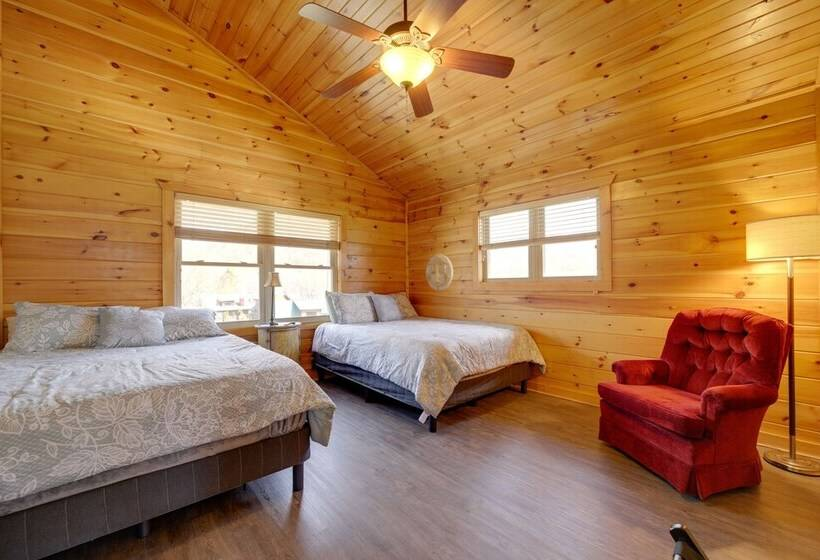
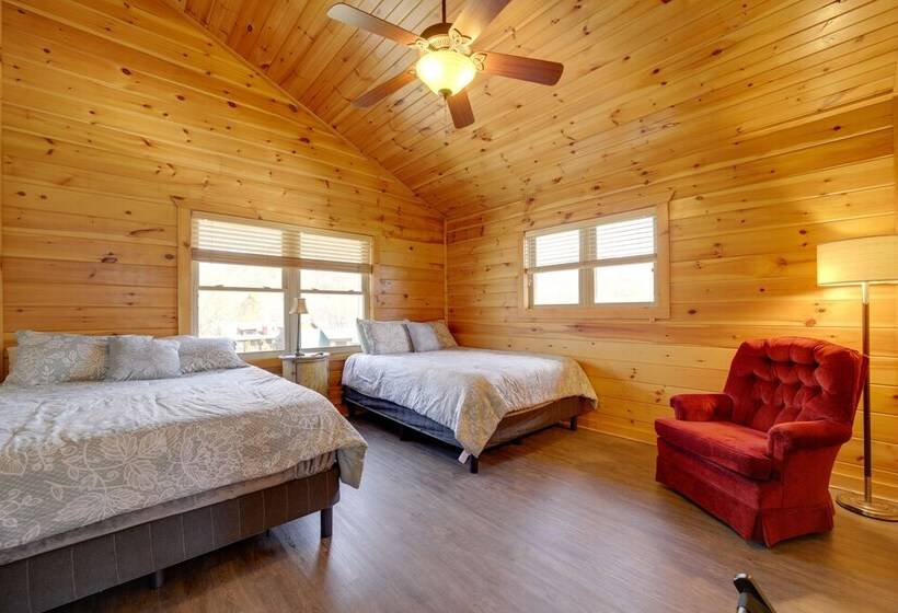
- wall decoration [424,253,454,291]
